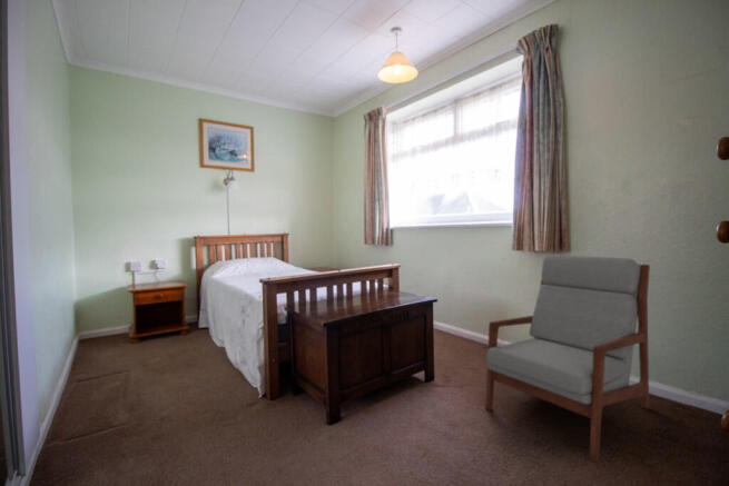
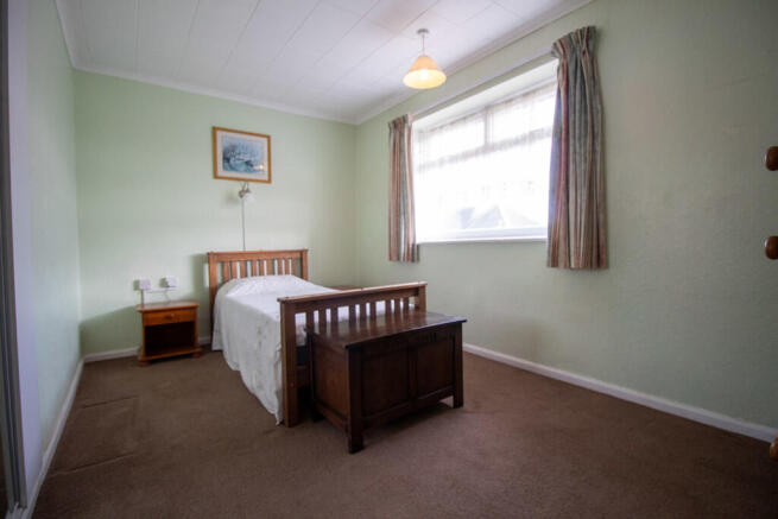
- armchair [484,254,651,463]
